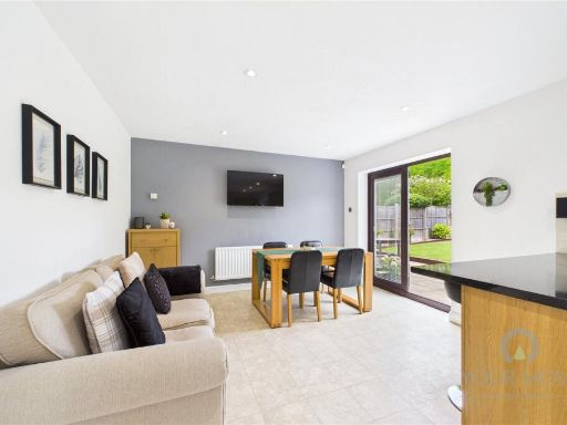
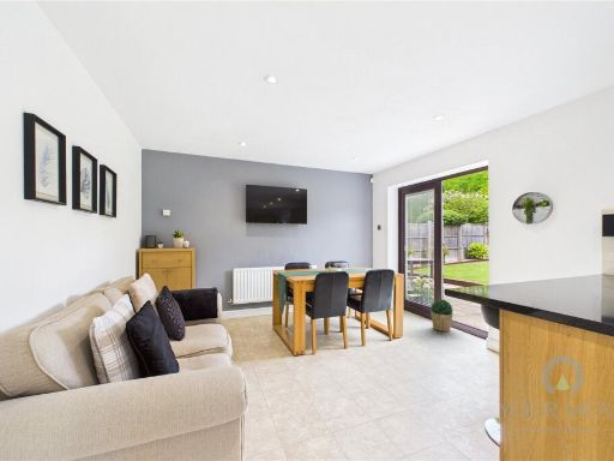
+ potted plant [429,298,455,333]
